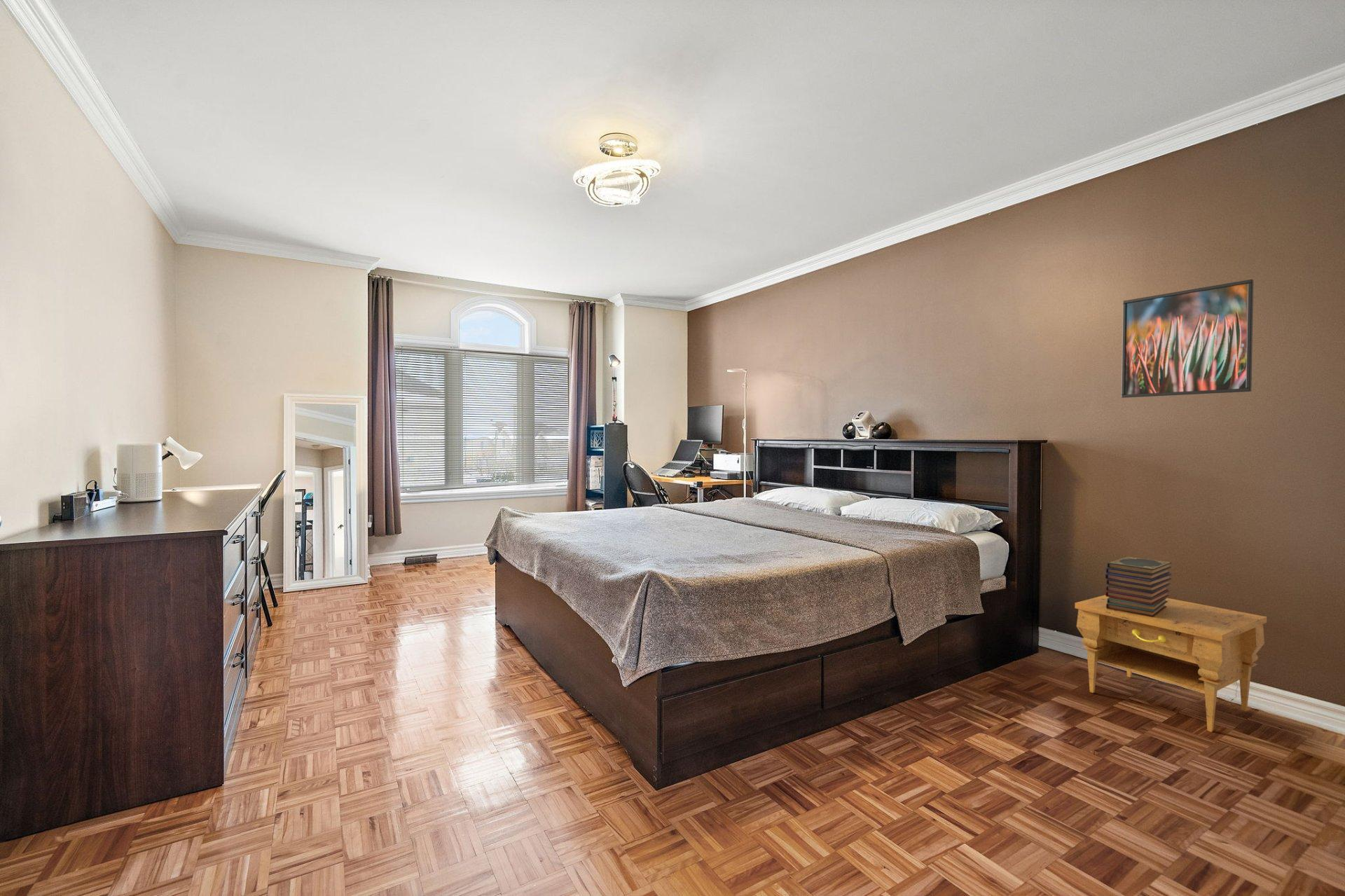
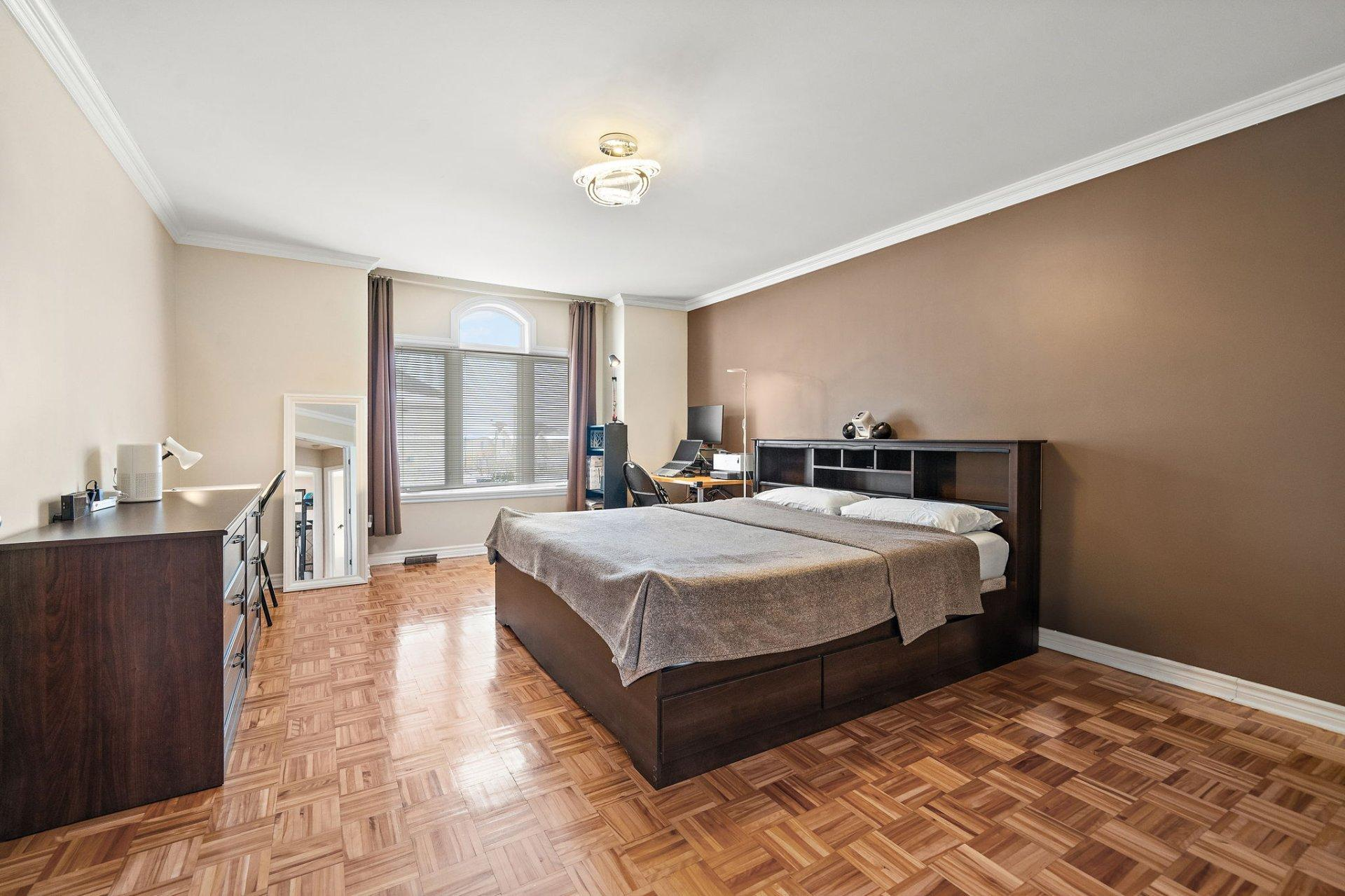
- nightstand [1074,595,1267,733]
- book stack [1105,556,1173,617]
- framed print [1121,279,1254,399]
